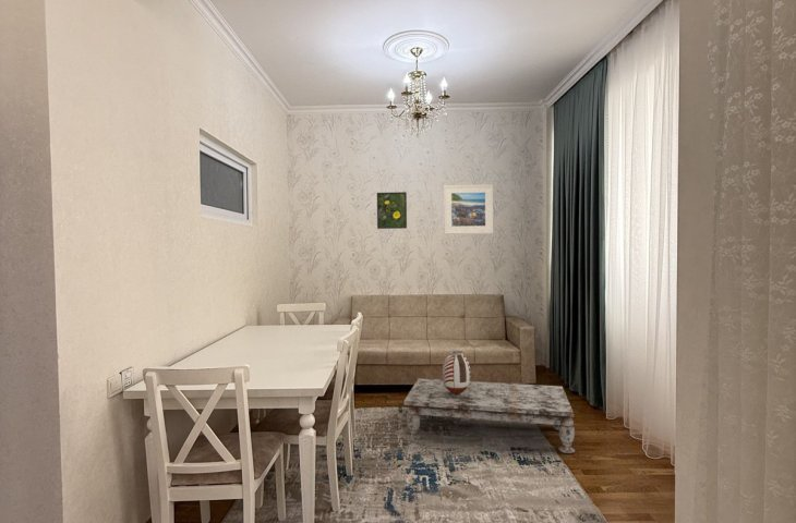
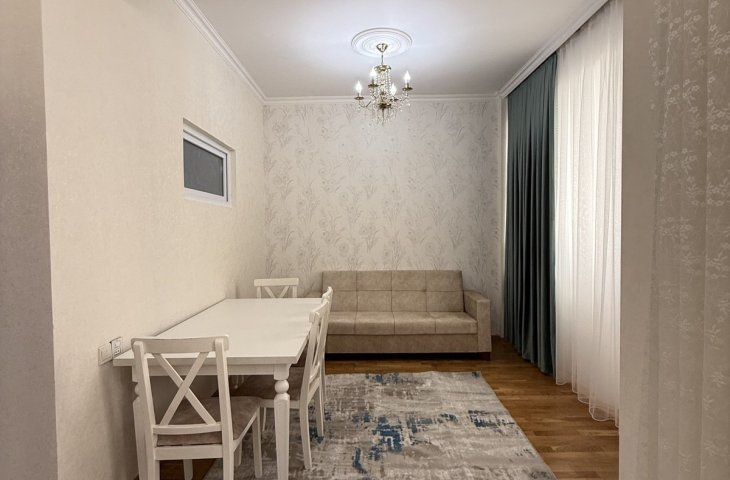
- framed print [376,191,408,230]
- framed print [443,183,494,235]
- coffee table [403,377,576,454]
- vase [442,350,471,394]
